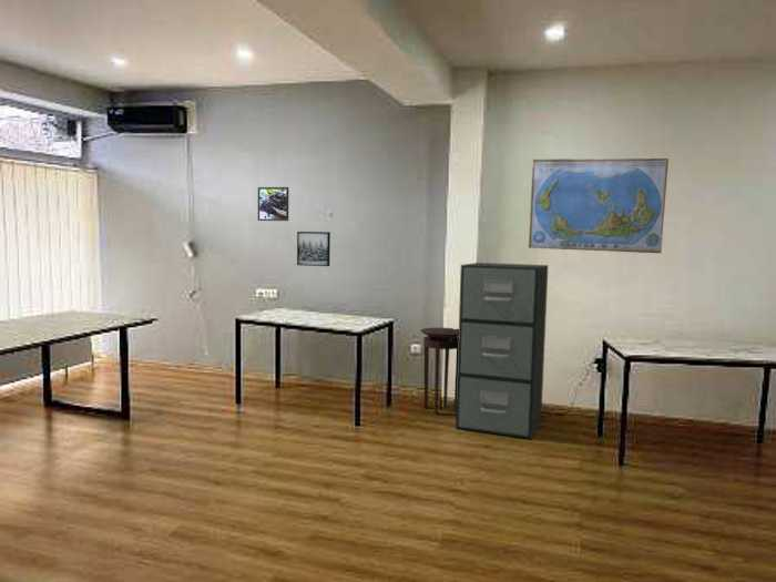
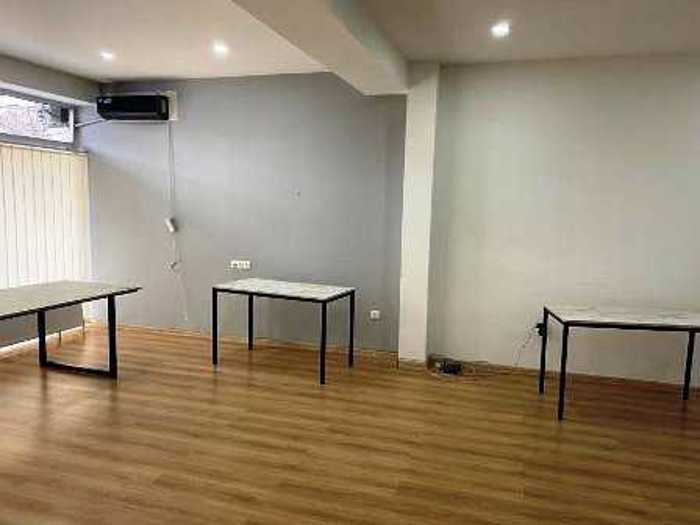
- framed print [257,186,289,222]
- world map [528,157,670,254]
- filing cabinet [455,262,550,440]
- wall art [296,231,331,267]
- stool [420,327,459,416]
